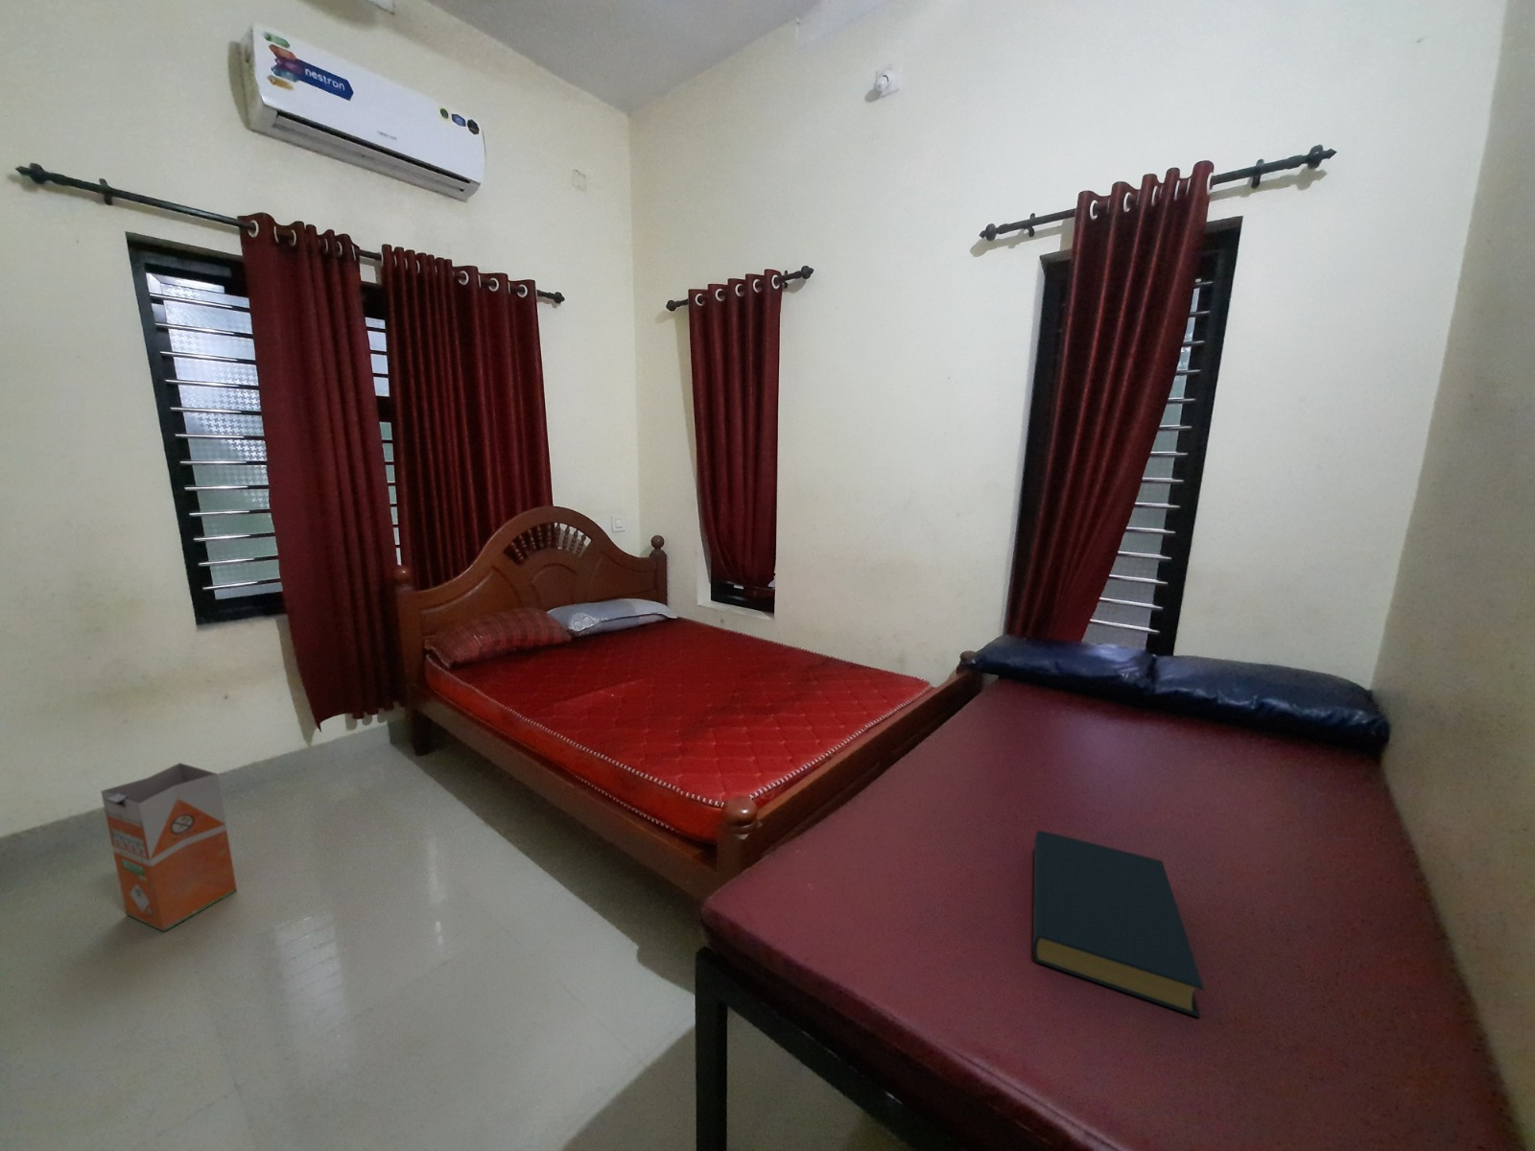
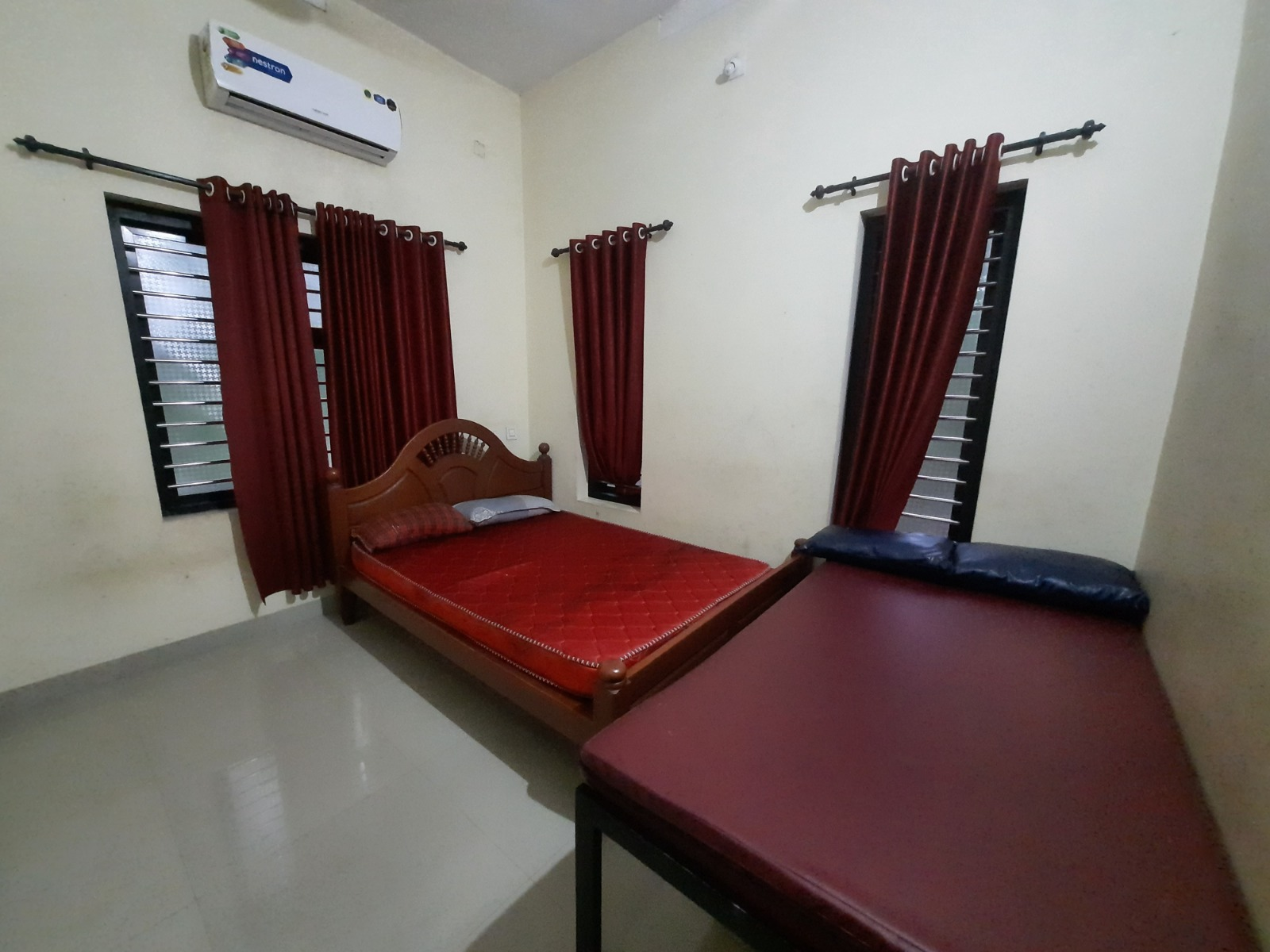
- waste bin [100,762,238,932]
- hardback book [1032,829,1205,1019]
